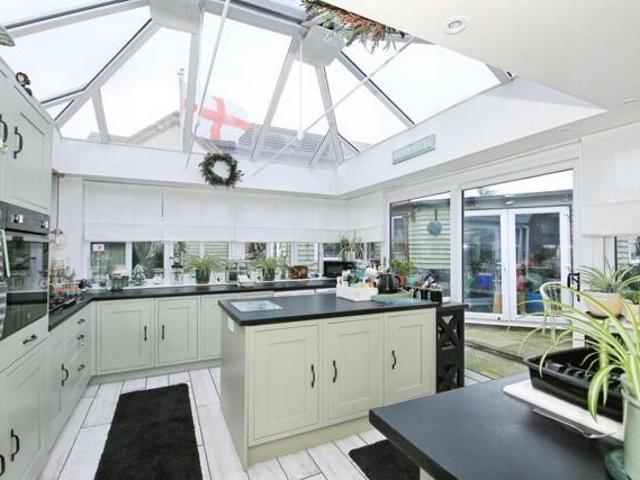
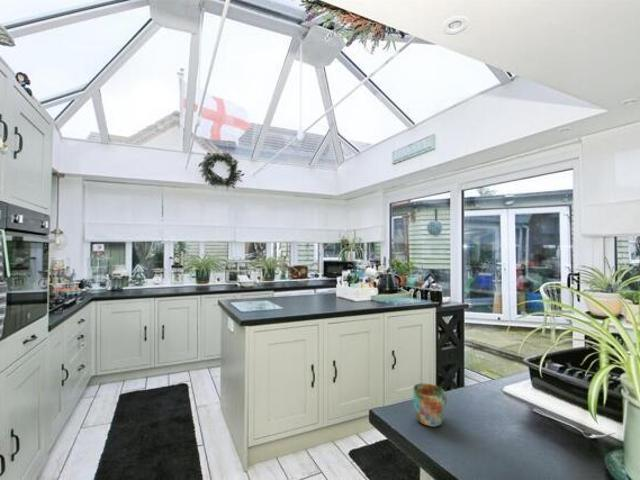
+ mug [412,382,448,427]
